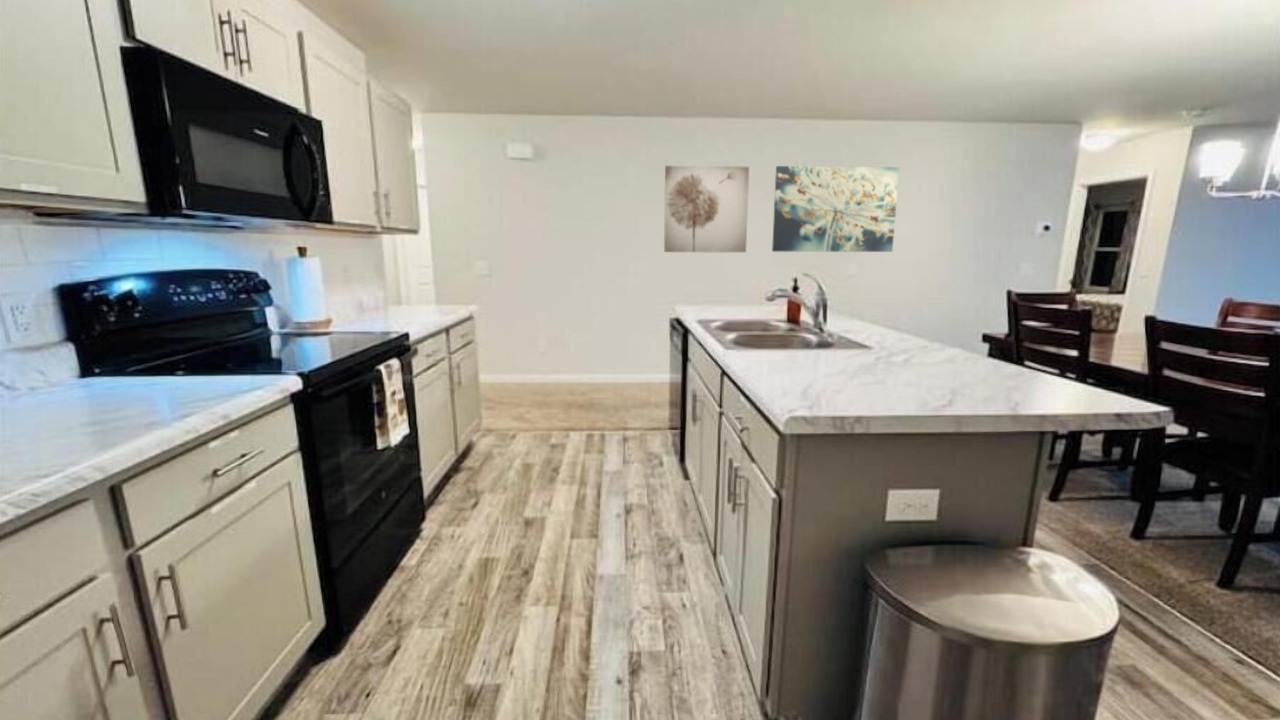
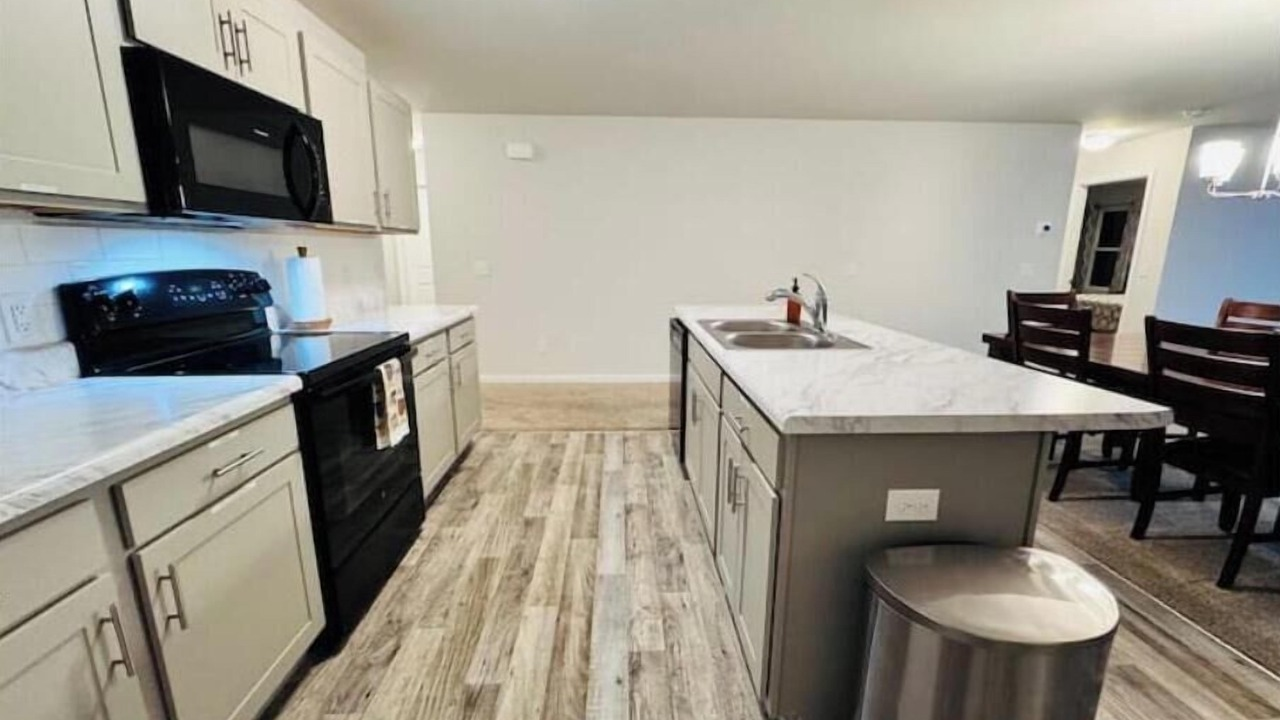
- wall art [771,165,900,253]
- wall art [663,165,750,253]
